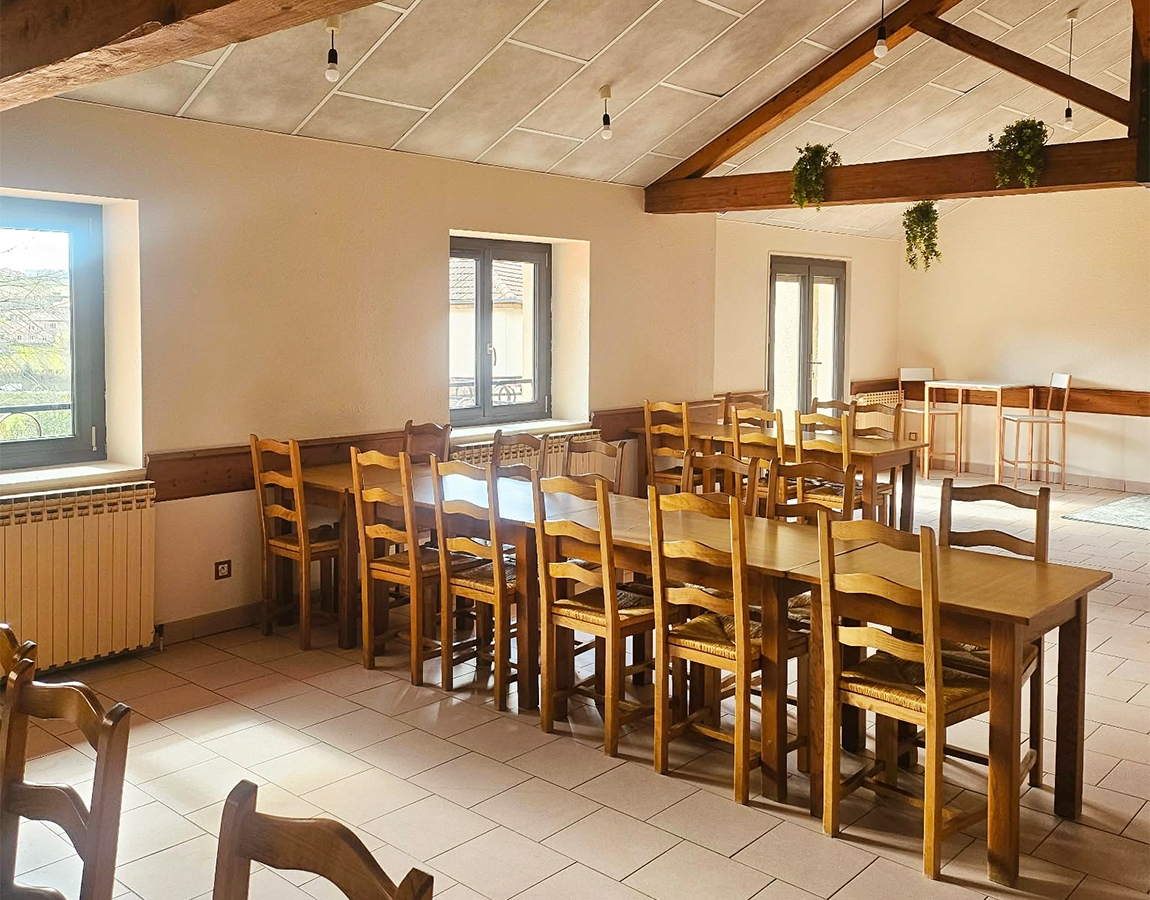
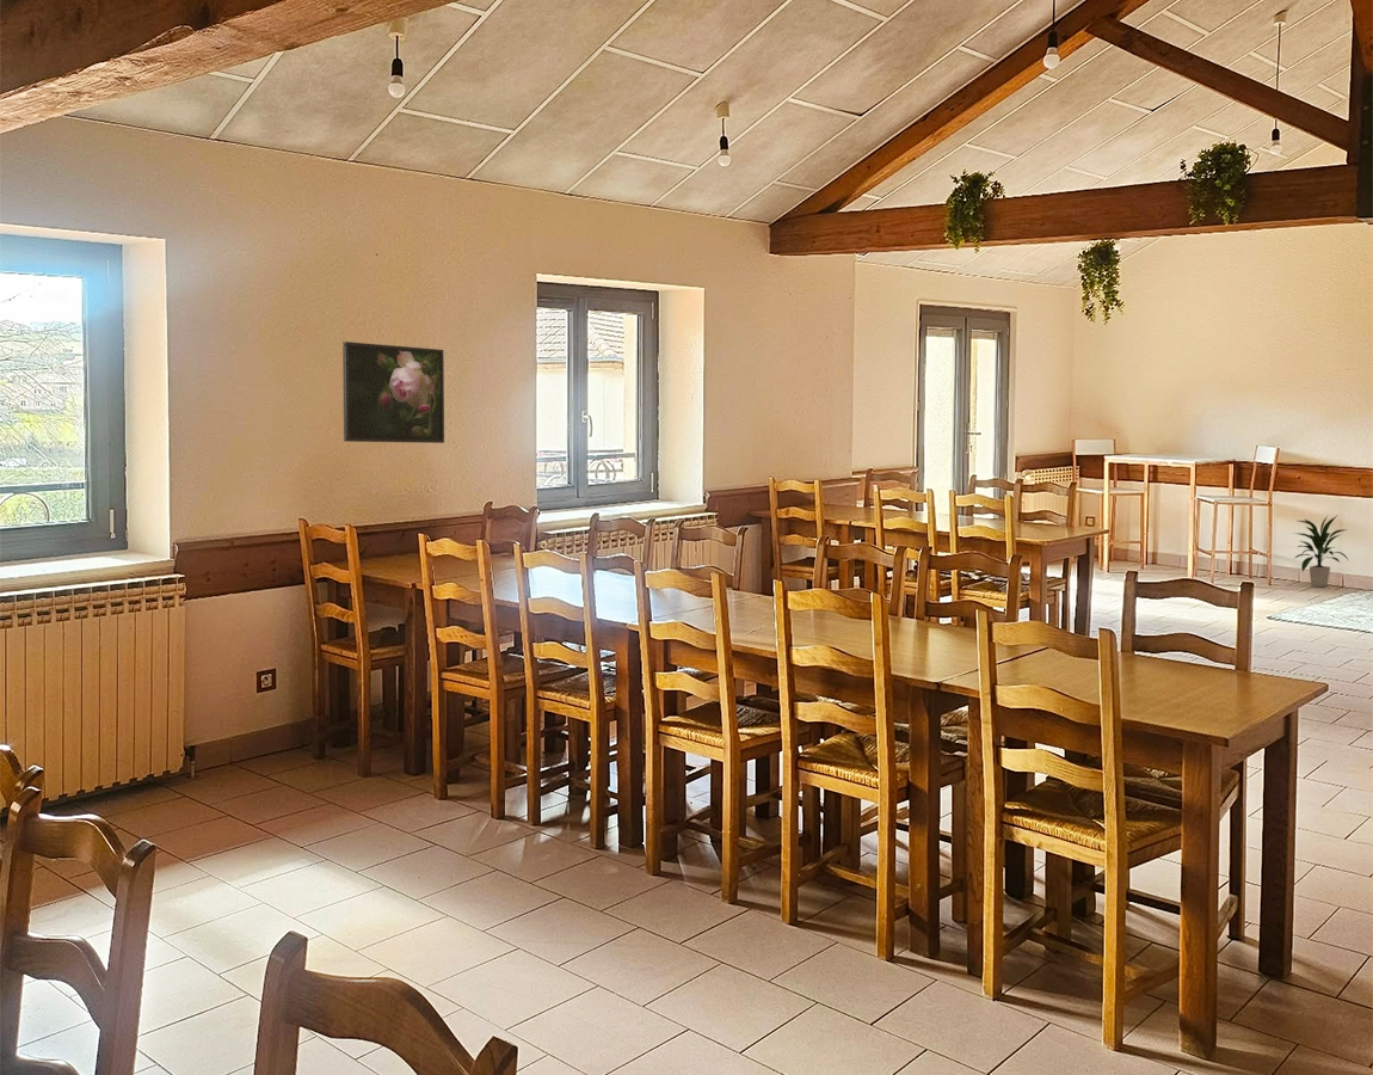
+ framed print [341,340,445,444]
+ indoor plant [1291,515,1349,588]
